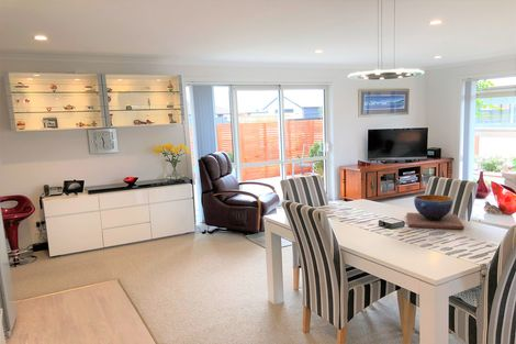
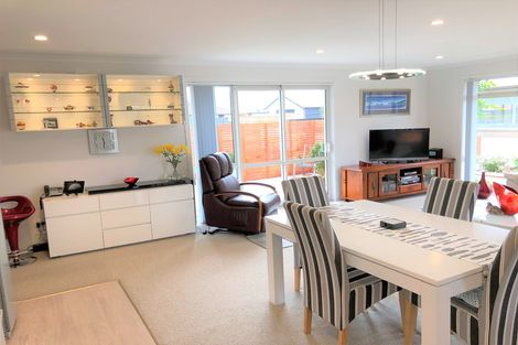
- decorative bowl [406,193,465,230]
